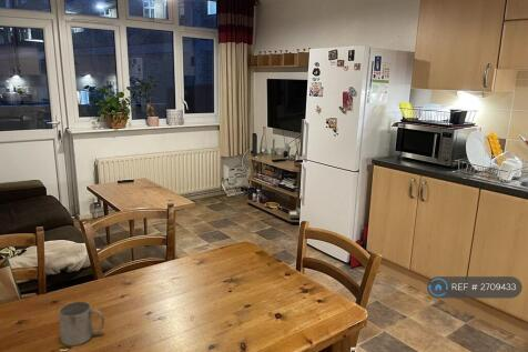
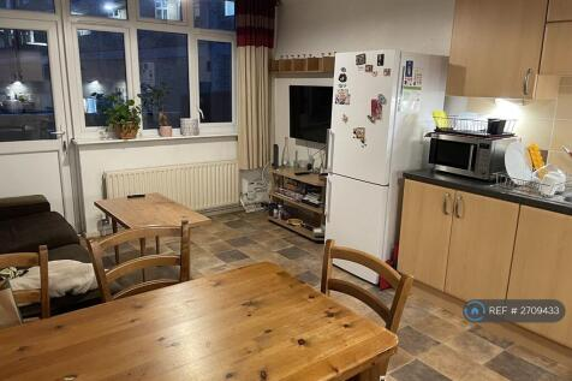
- mug [58,300,105,346]
